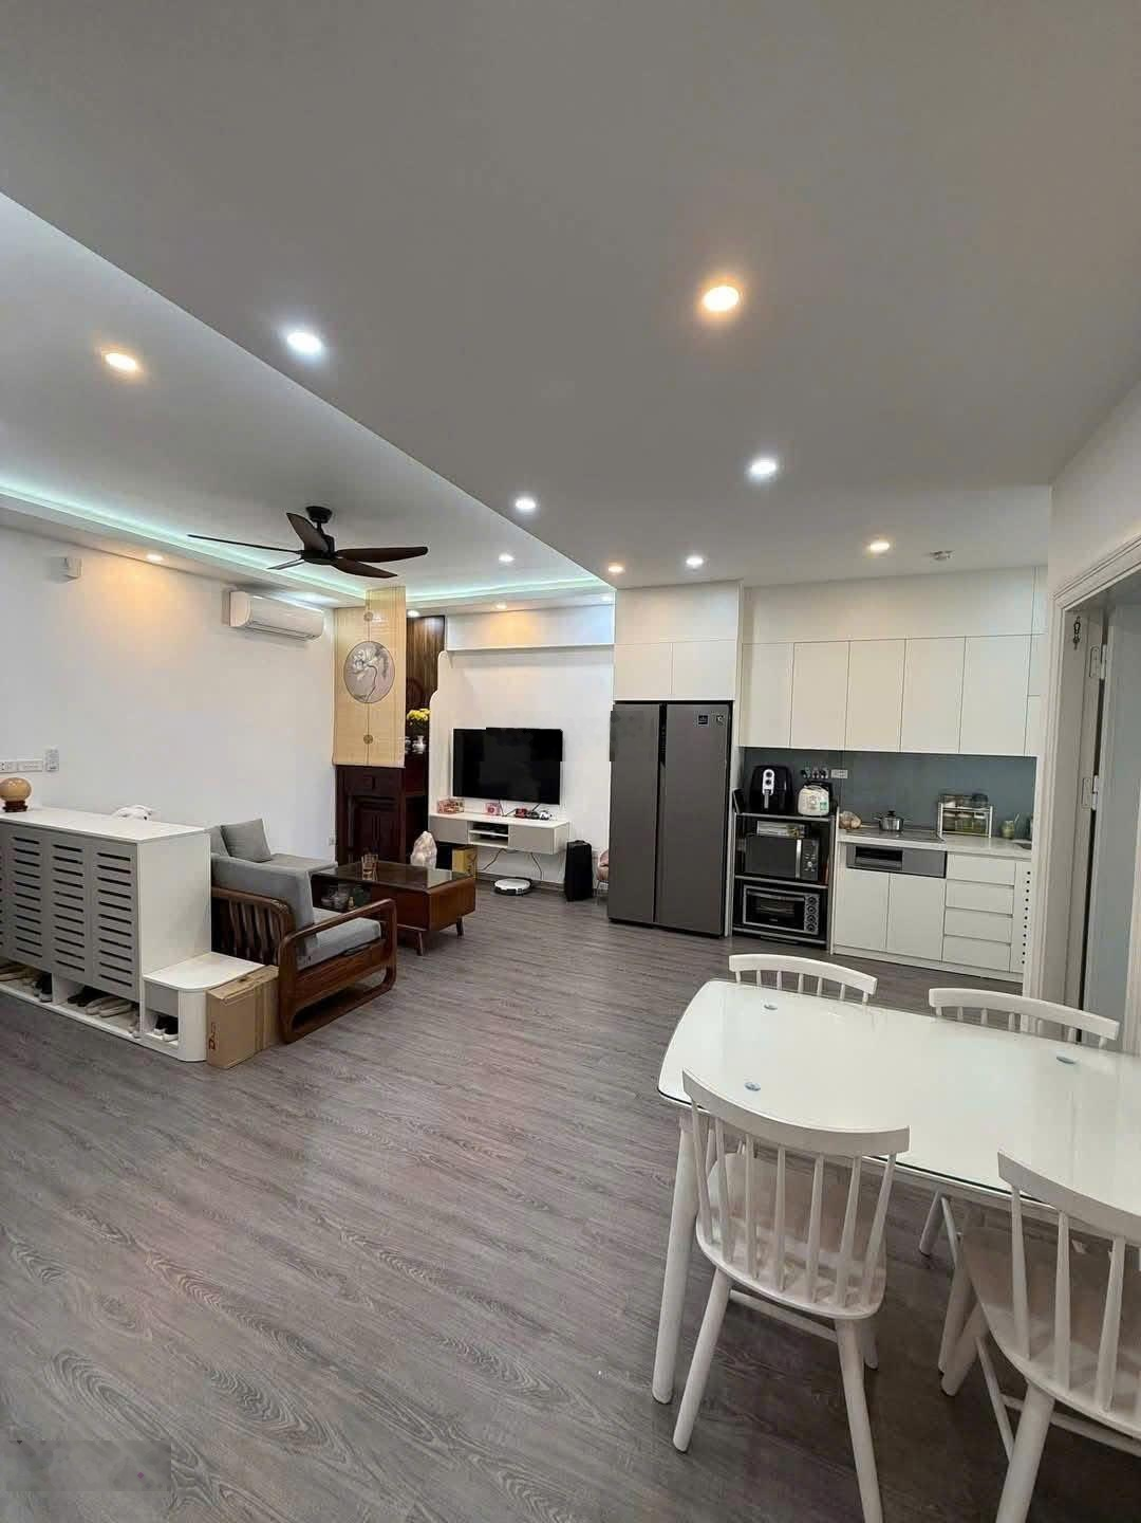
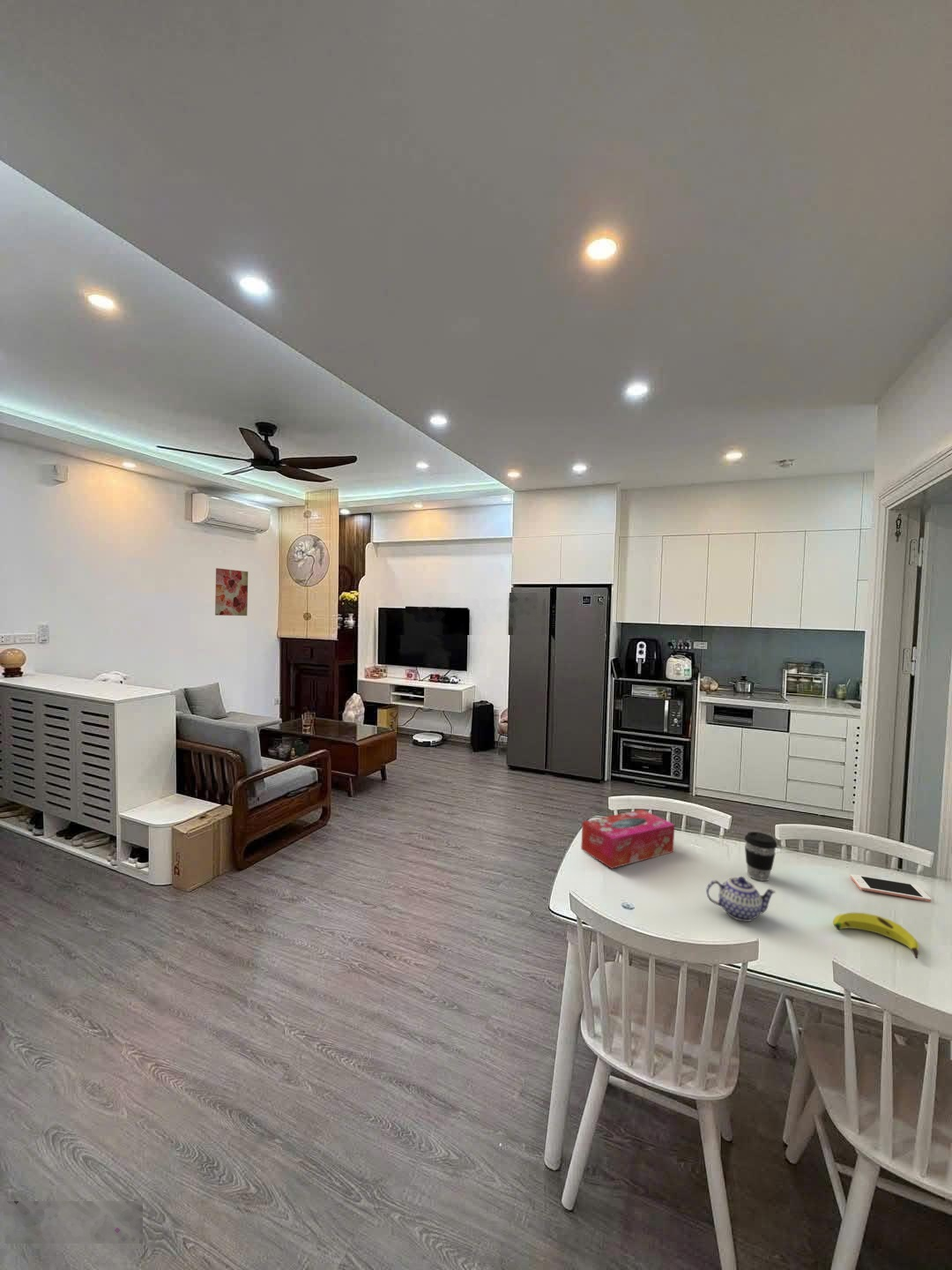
+ banana [832,912,920,960]
+ wall art [214,567,249,616]
+ coffee cup [744,831,778,882]
+ teapot [705,876,777,923]
+ tissue box [580,809,675,870]
+ cell phone [850,873,932,902]
